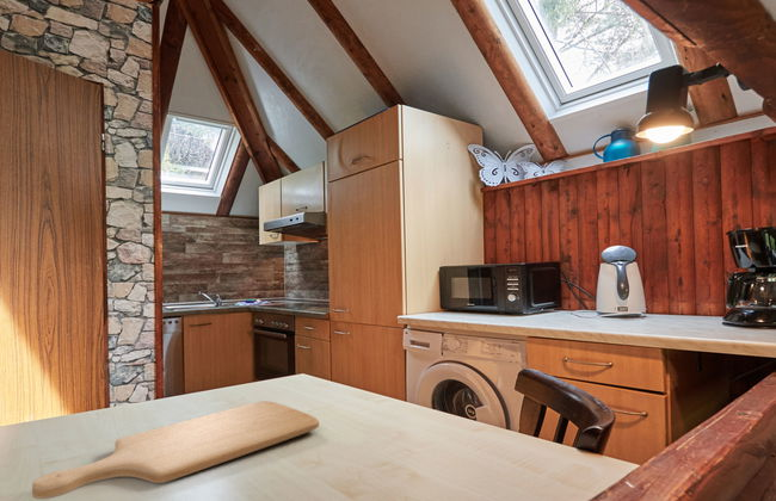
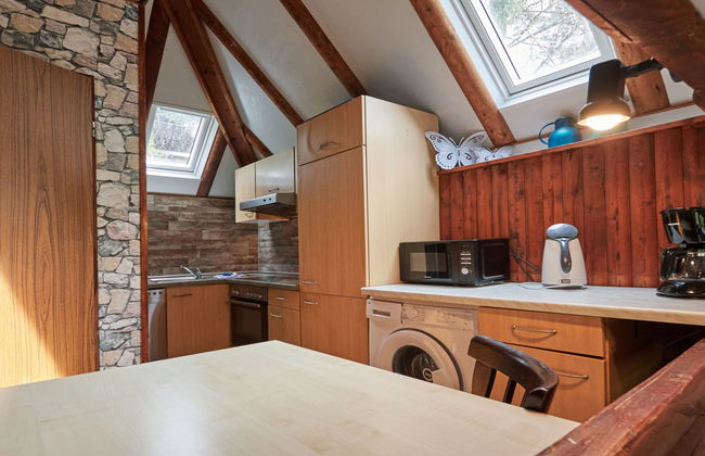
- chopping board [31,400,320,500]
